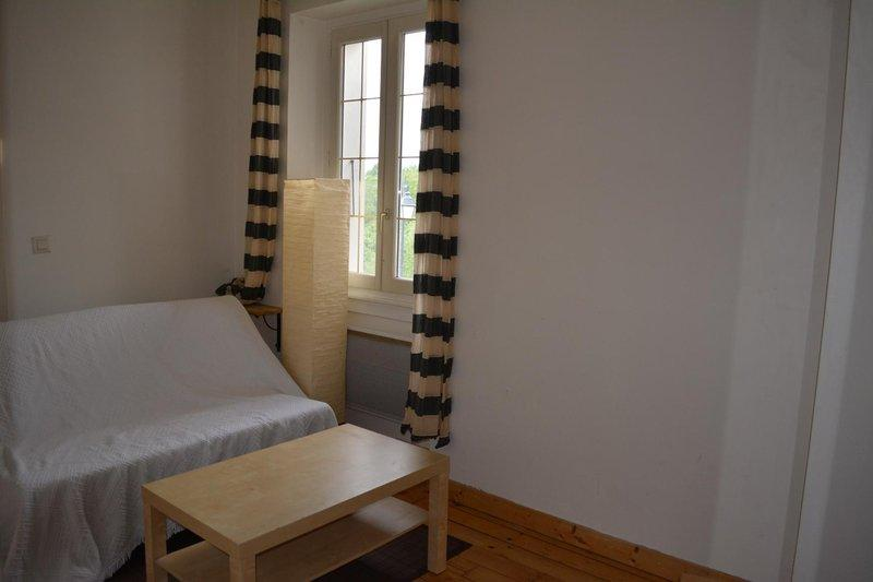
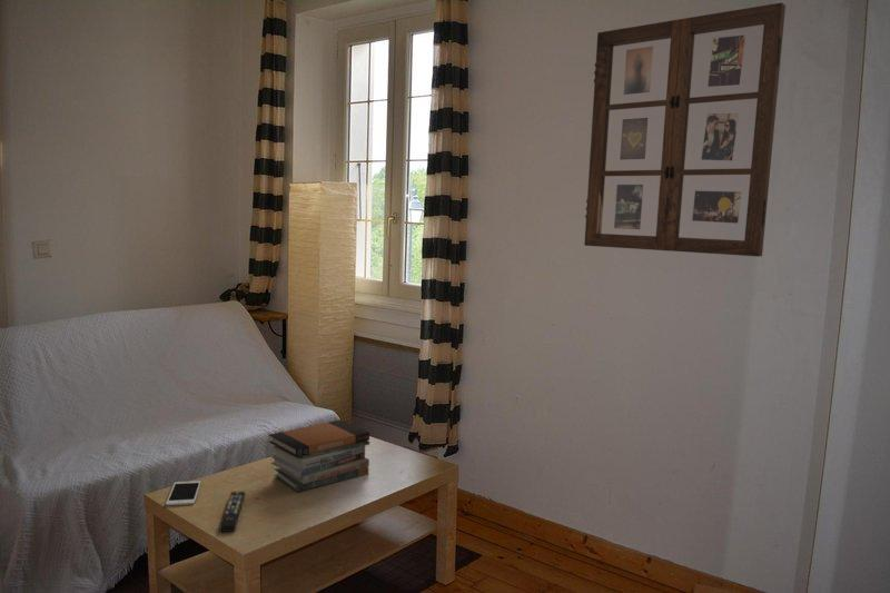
+ book stack [268,418,370,493]
+ cell phone [165,480,202,506]
+ remote control [218,491,246,533]
+ picture frame [583,1,787,258]
